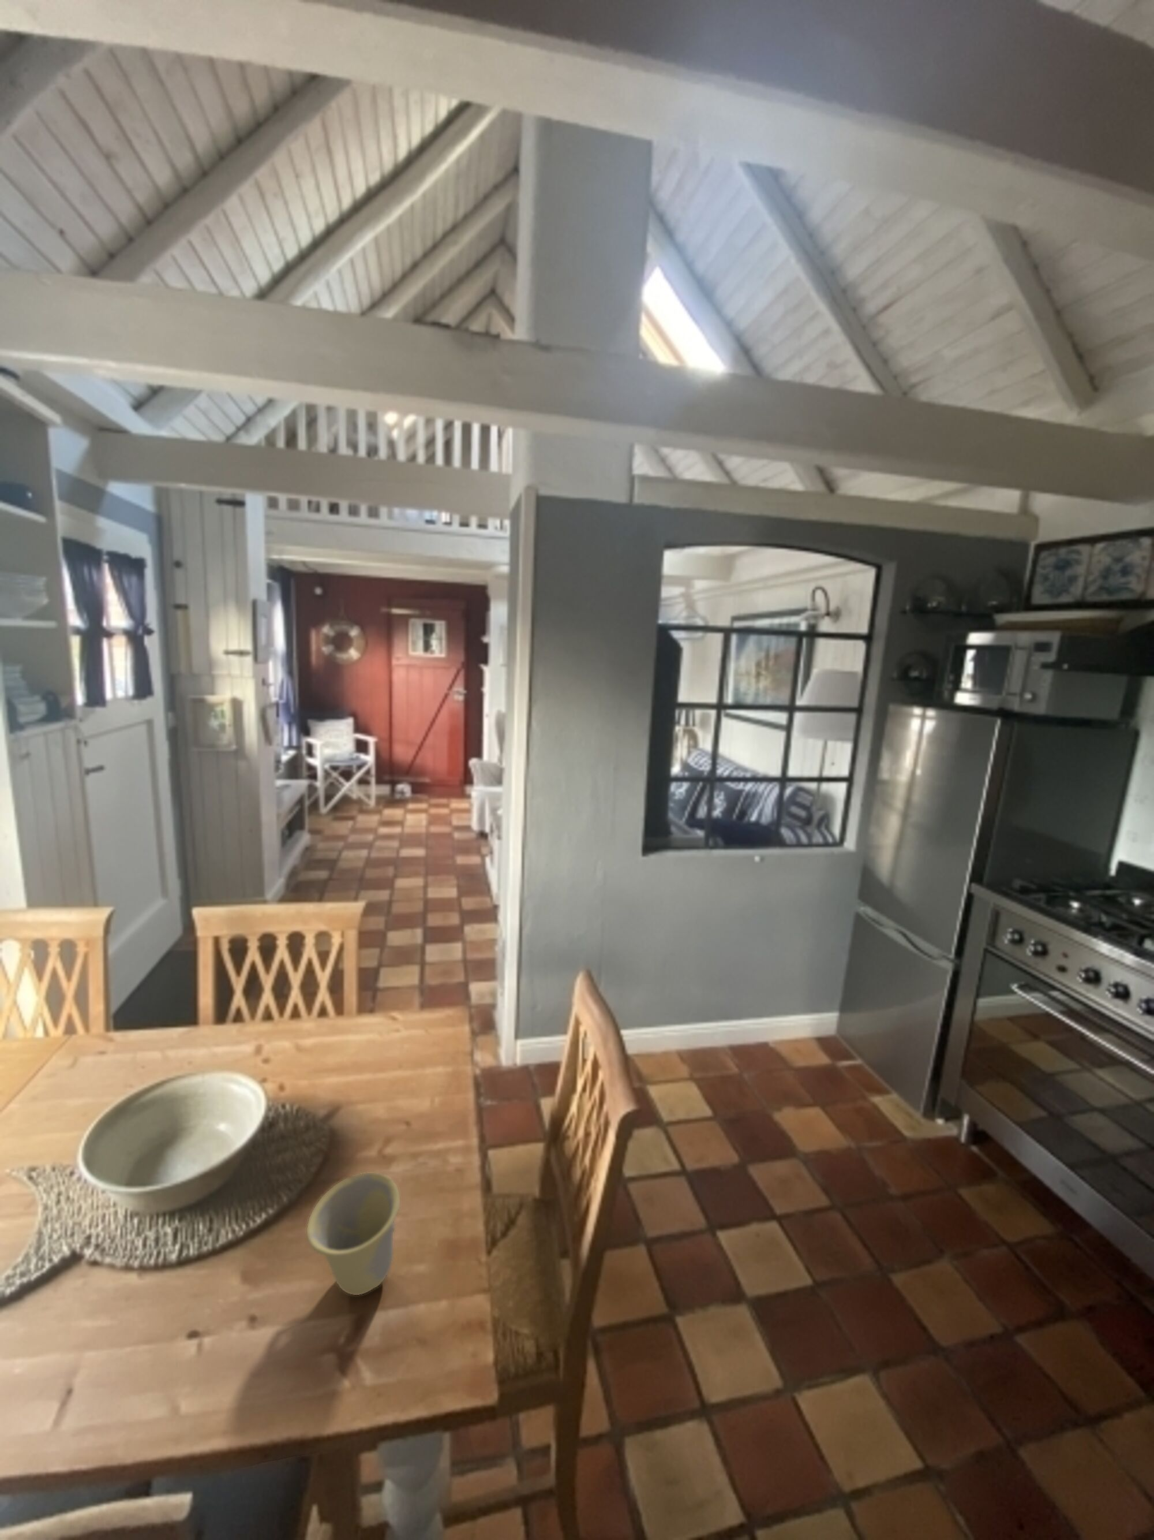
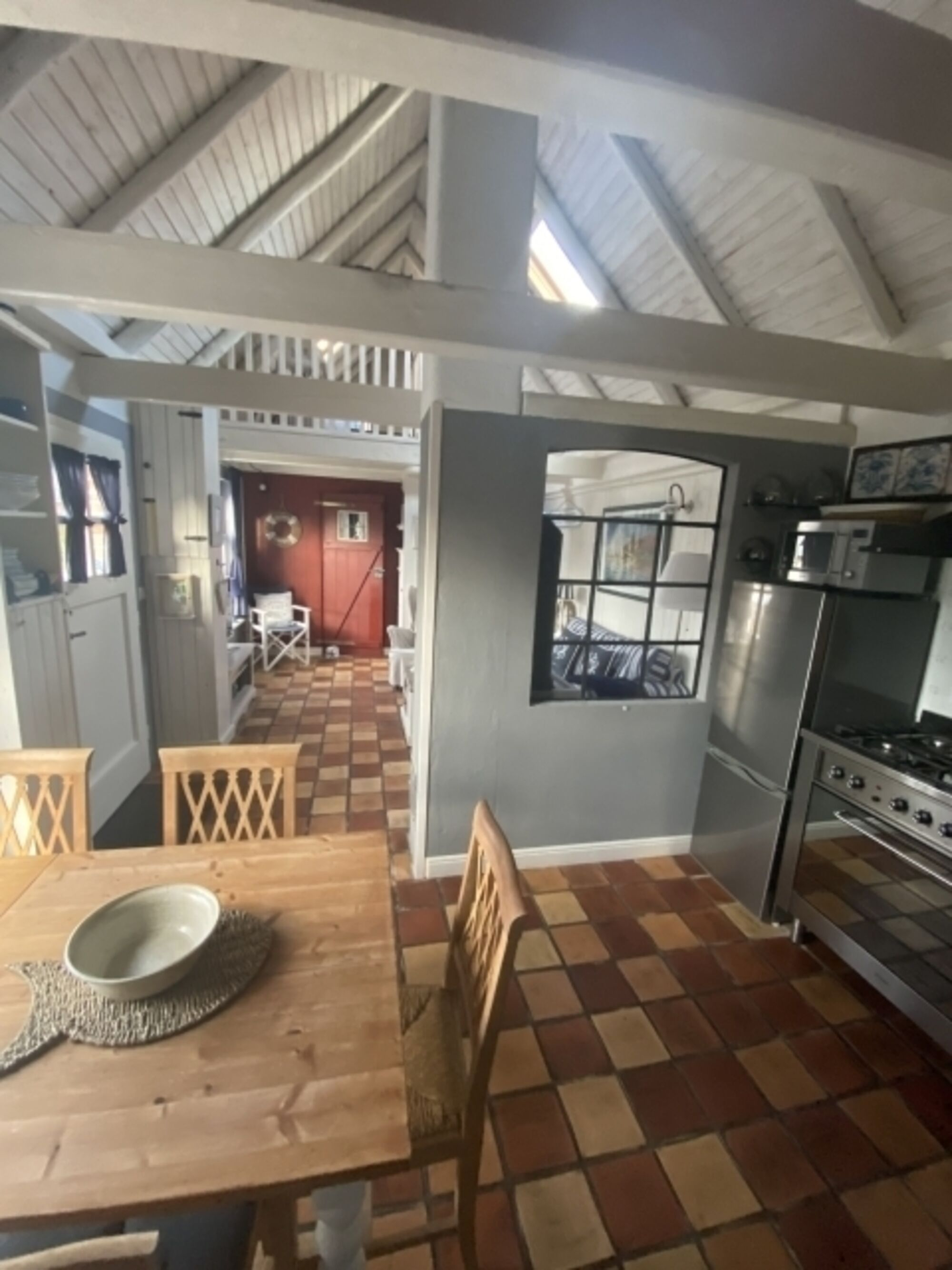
- cup [307,1173,400,1296]
